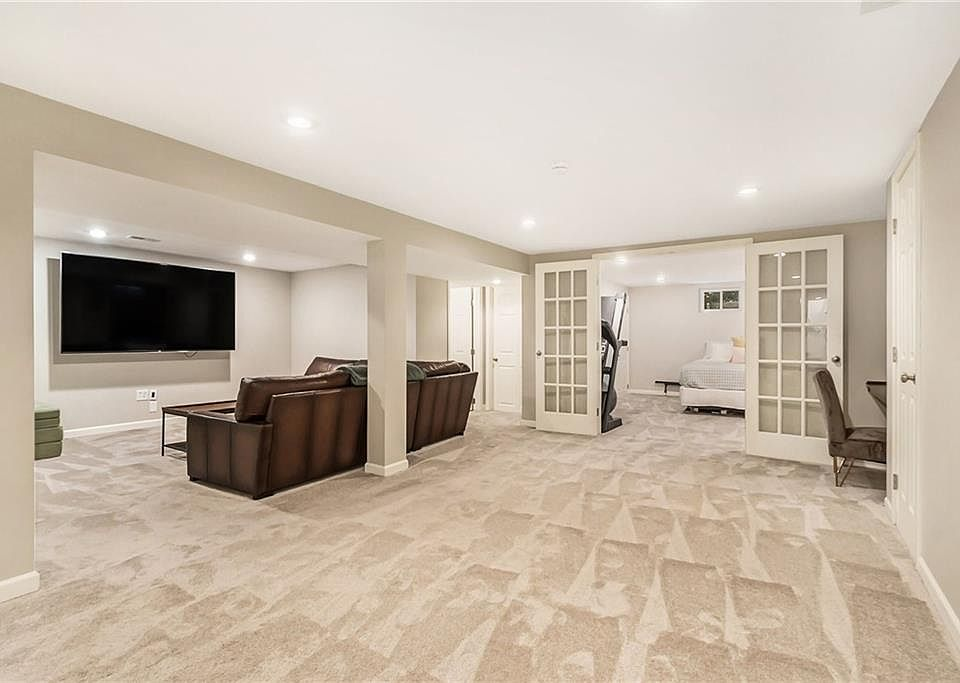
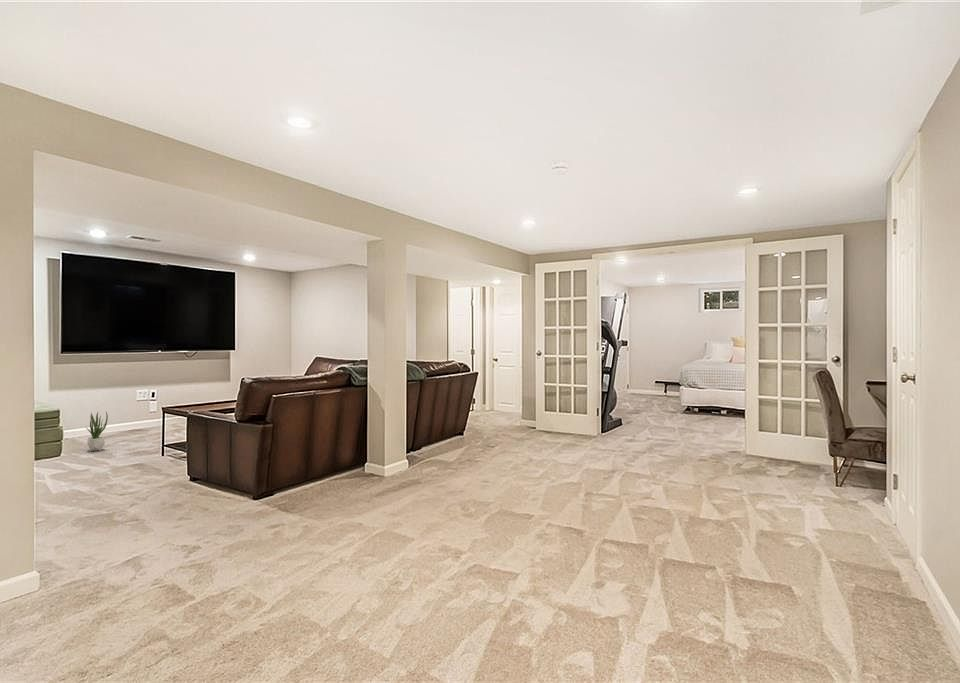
+ potted plant [85,411,109,452]
